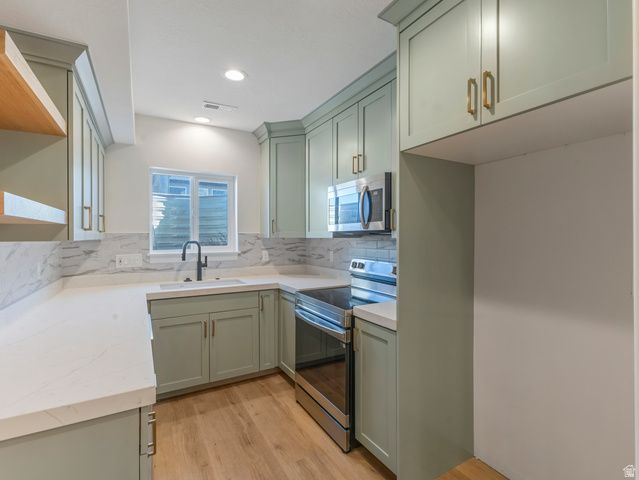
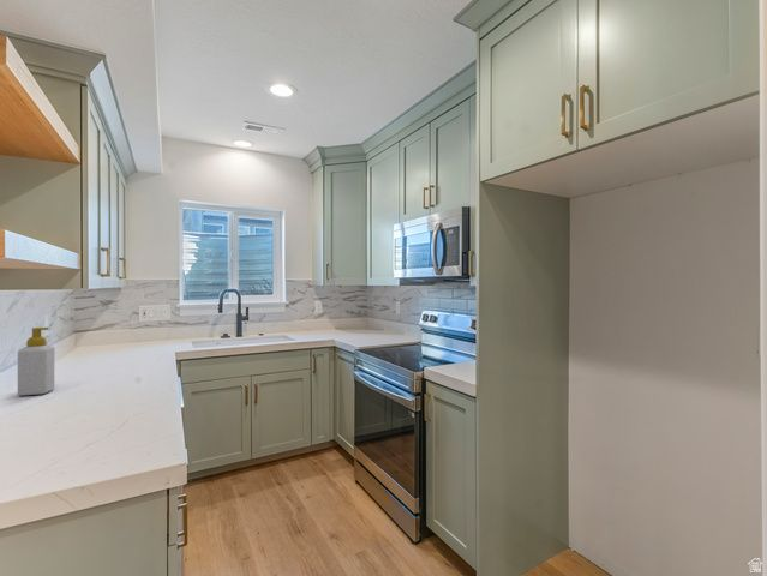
+ soap bottle [17,326,55,397]
